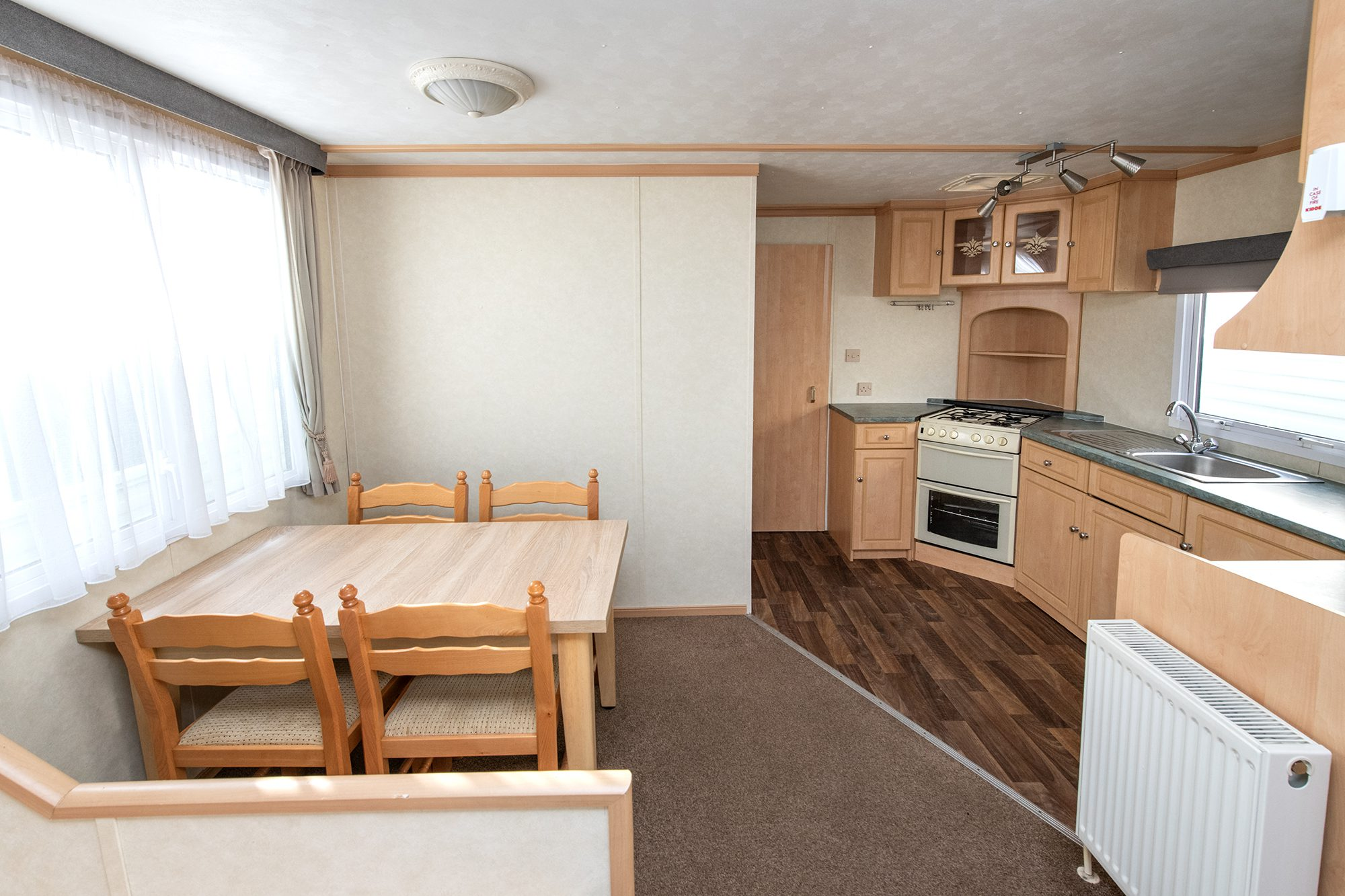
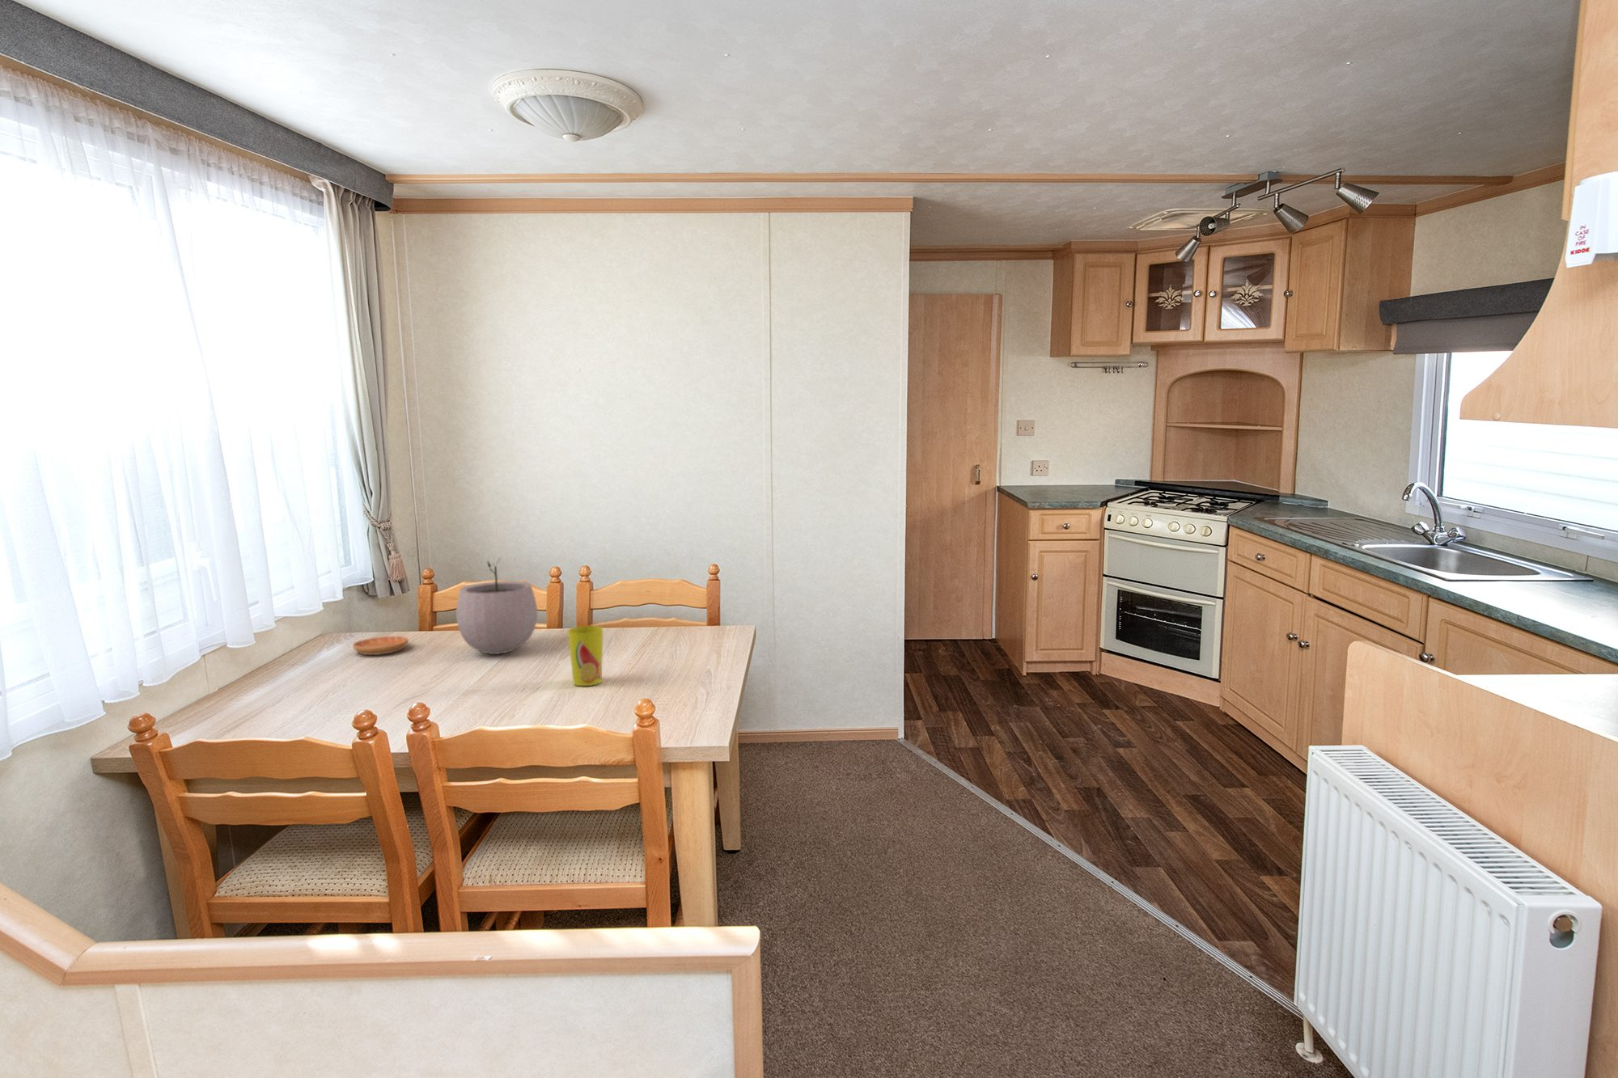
+ plant pot [456,557,538,654]
+ cup [567,626,604,687]
+ saucer [352,635,409,656]
